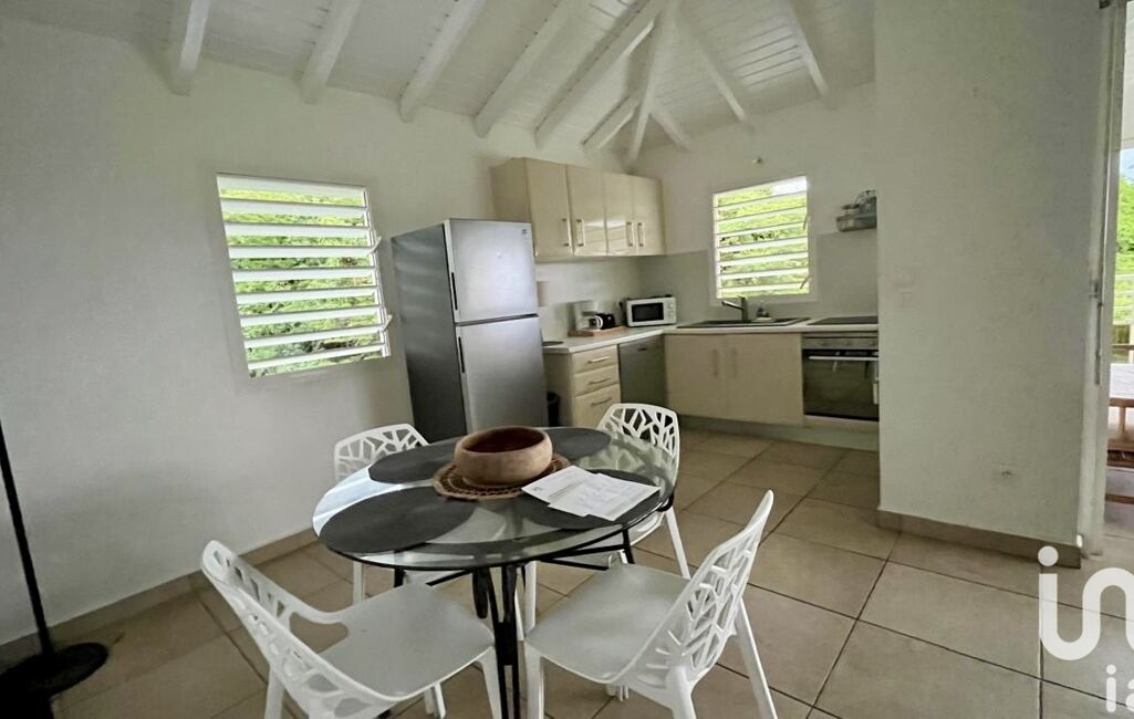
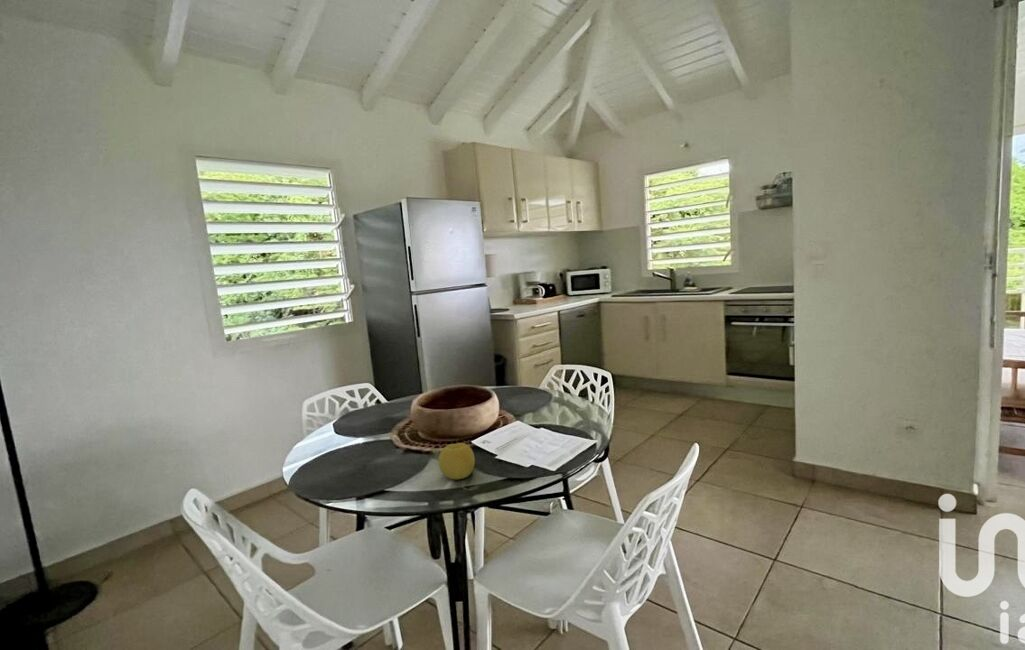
+ fruit [437,442,476,480]
